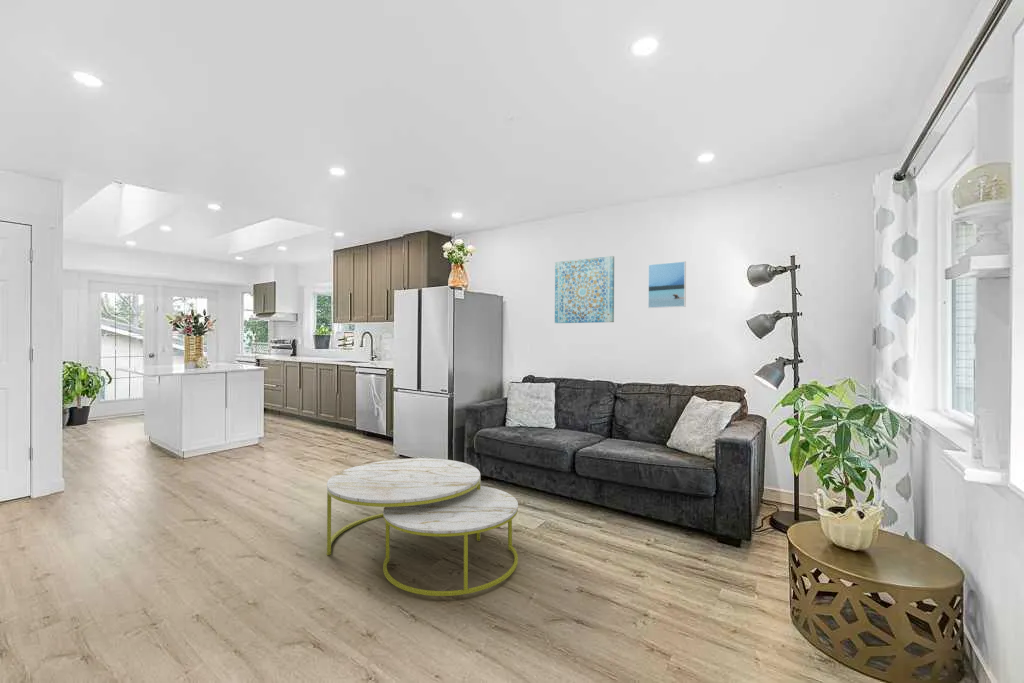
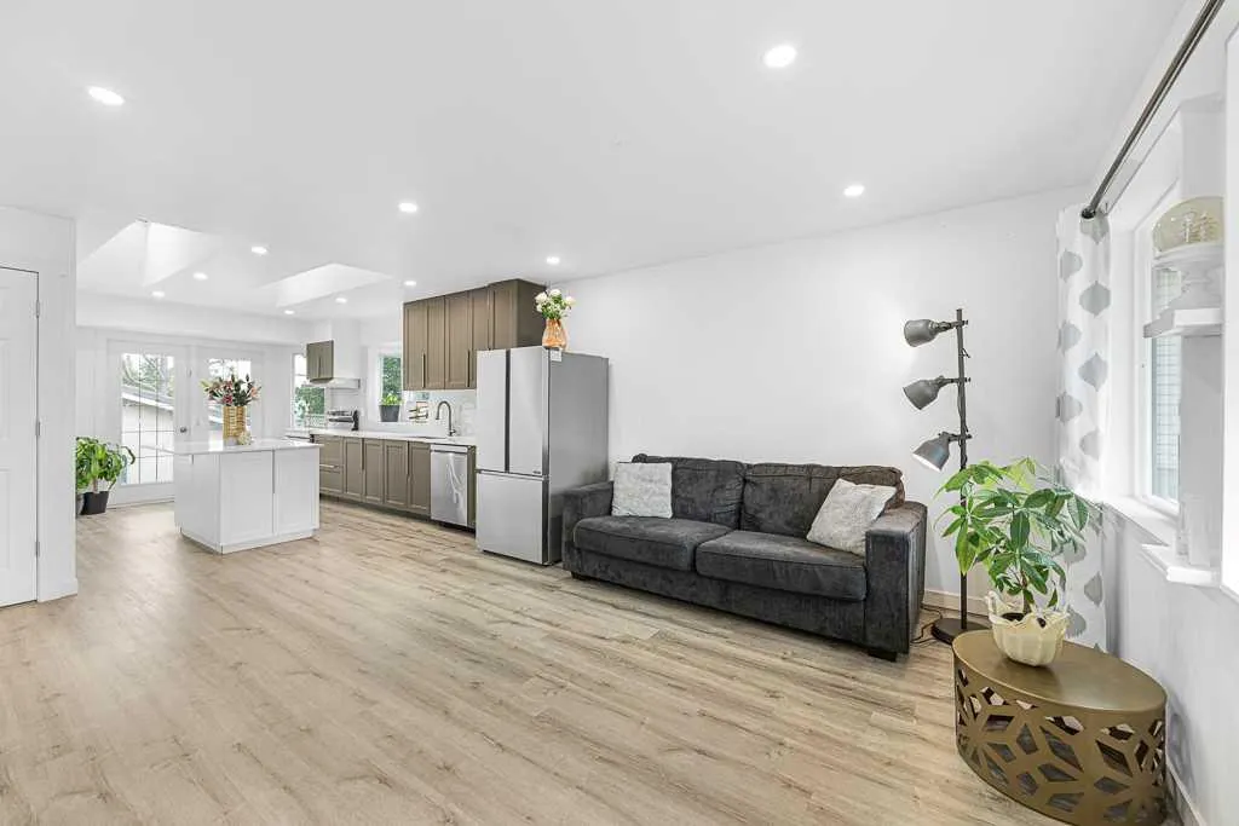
- wall art [554,255,615,324]
- coffee table [326,457,519,597]
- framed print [647,260,687,309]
